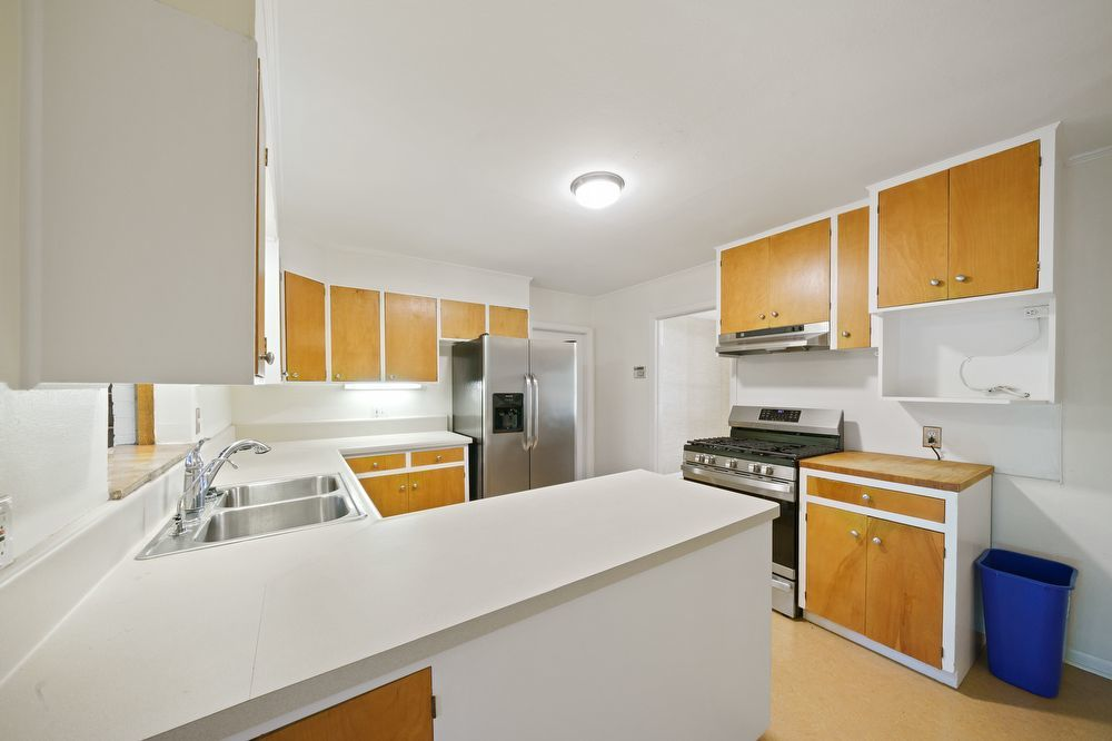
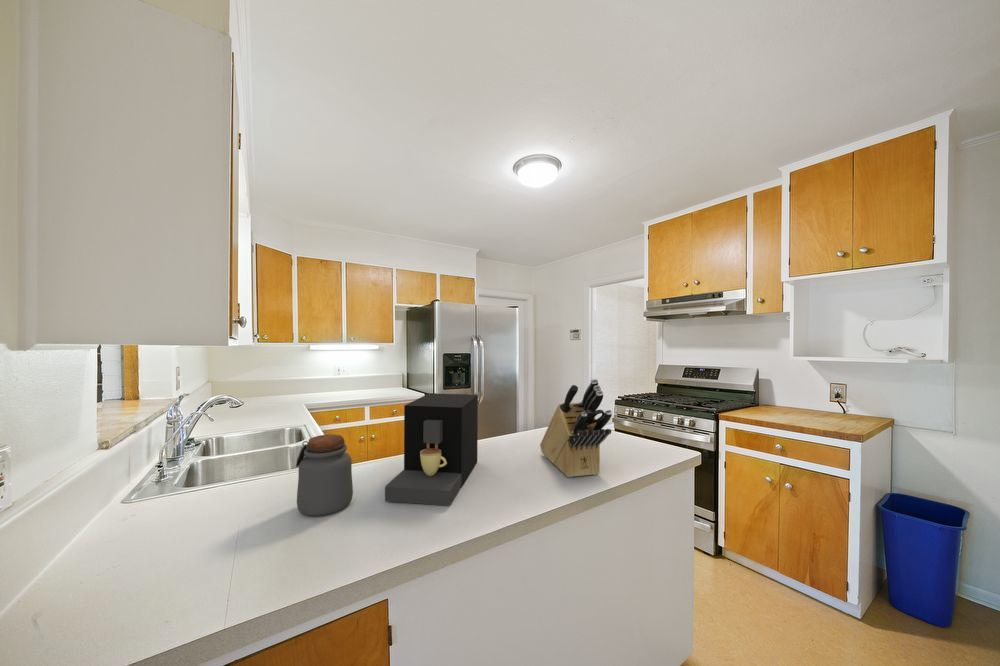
+ coffee maker [384,392,479,507]
+ knife block [539,378,613,478]
+ jar [295,433,354,517]
